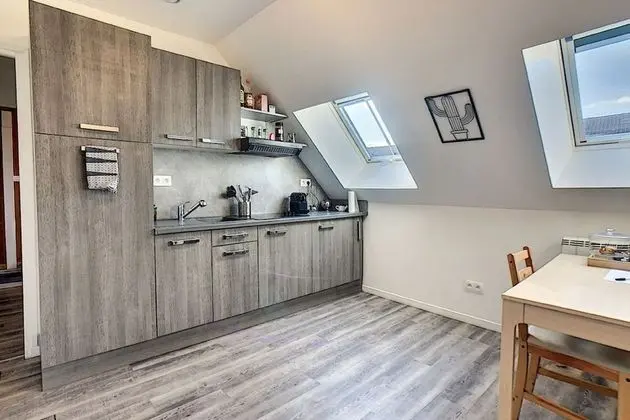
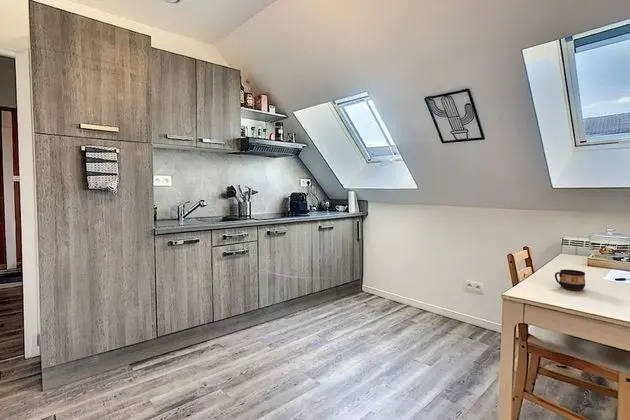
+ cup [554,269,586,291]
